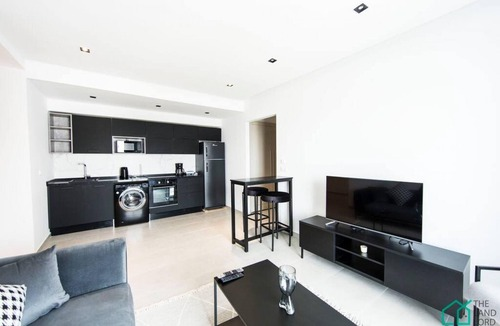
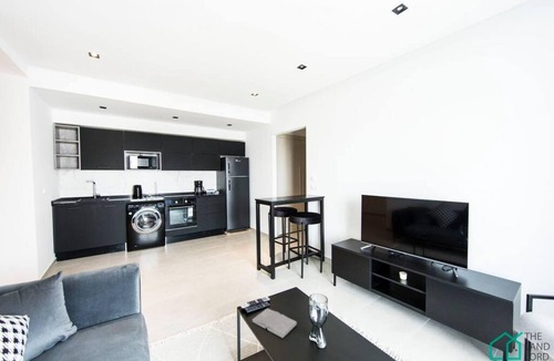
+ hardback book [250,308,298,340]
